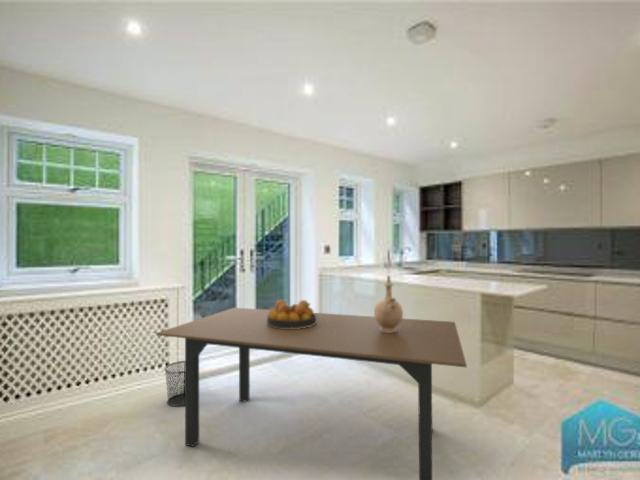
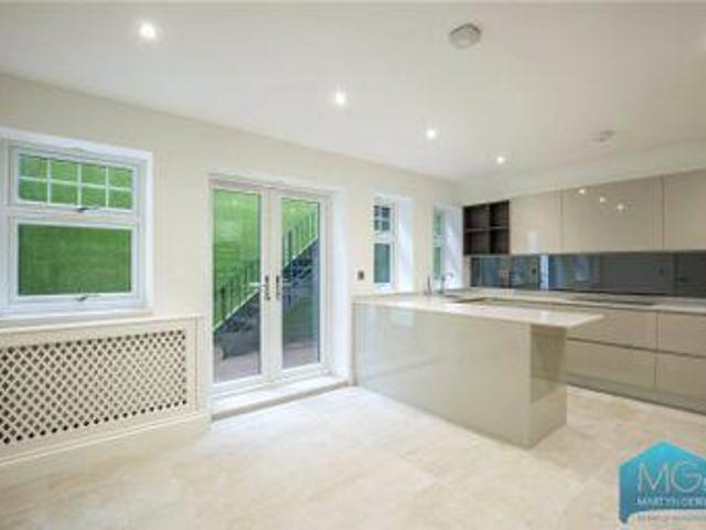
- vase [373,275,404,333]
- waste bin [163,360,185,407]
- fruit bowl [267,299,317,329]
- dining table [155,307,468,480]
